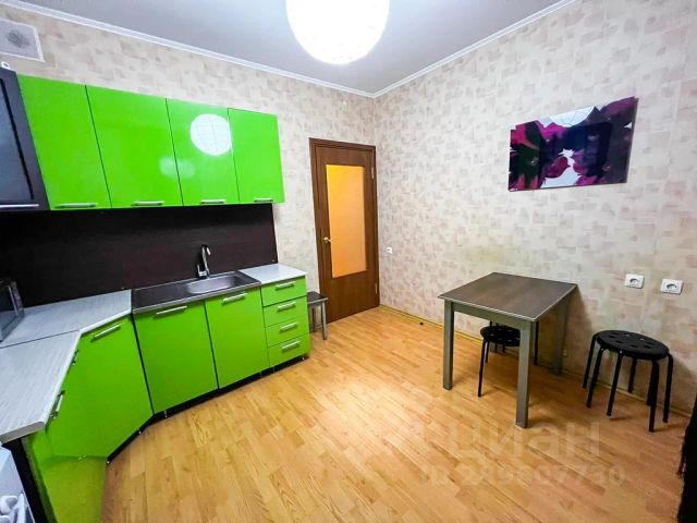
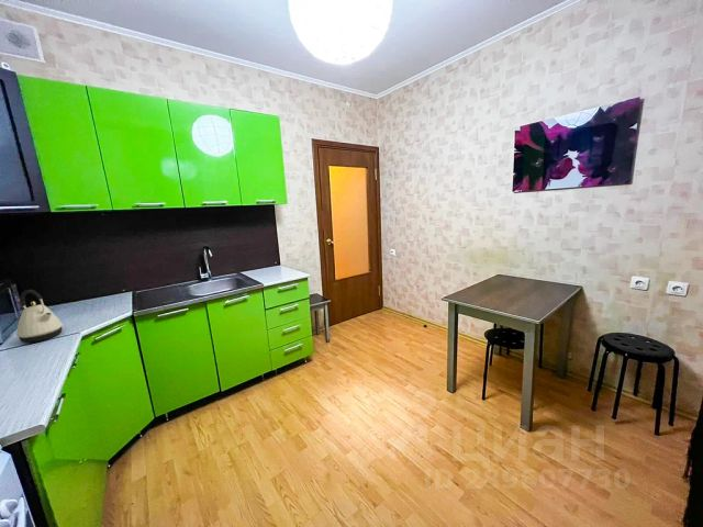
+ kettle [15,289,64,344]
